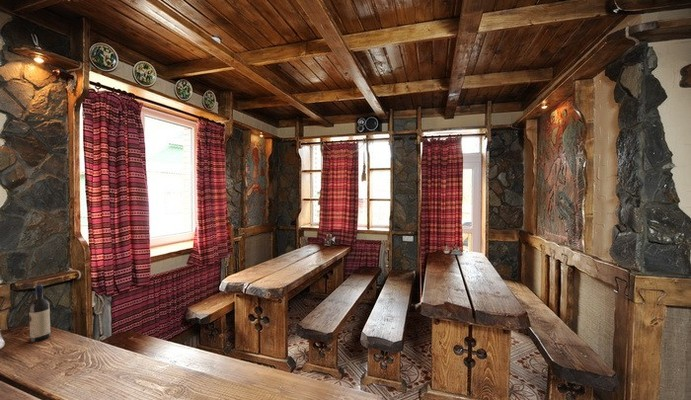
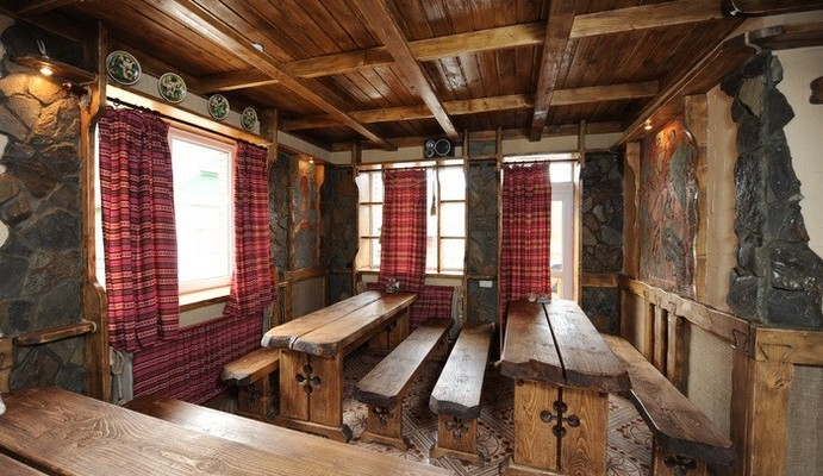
- wine bottle [28,284,51,343]
